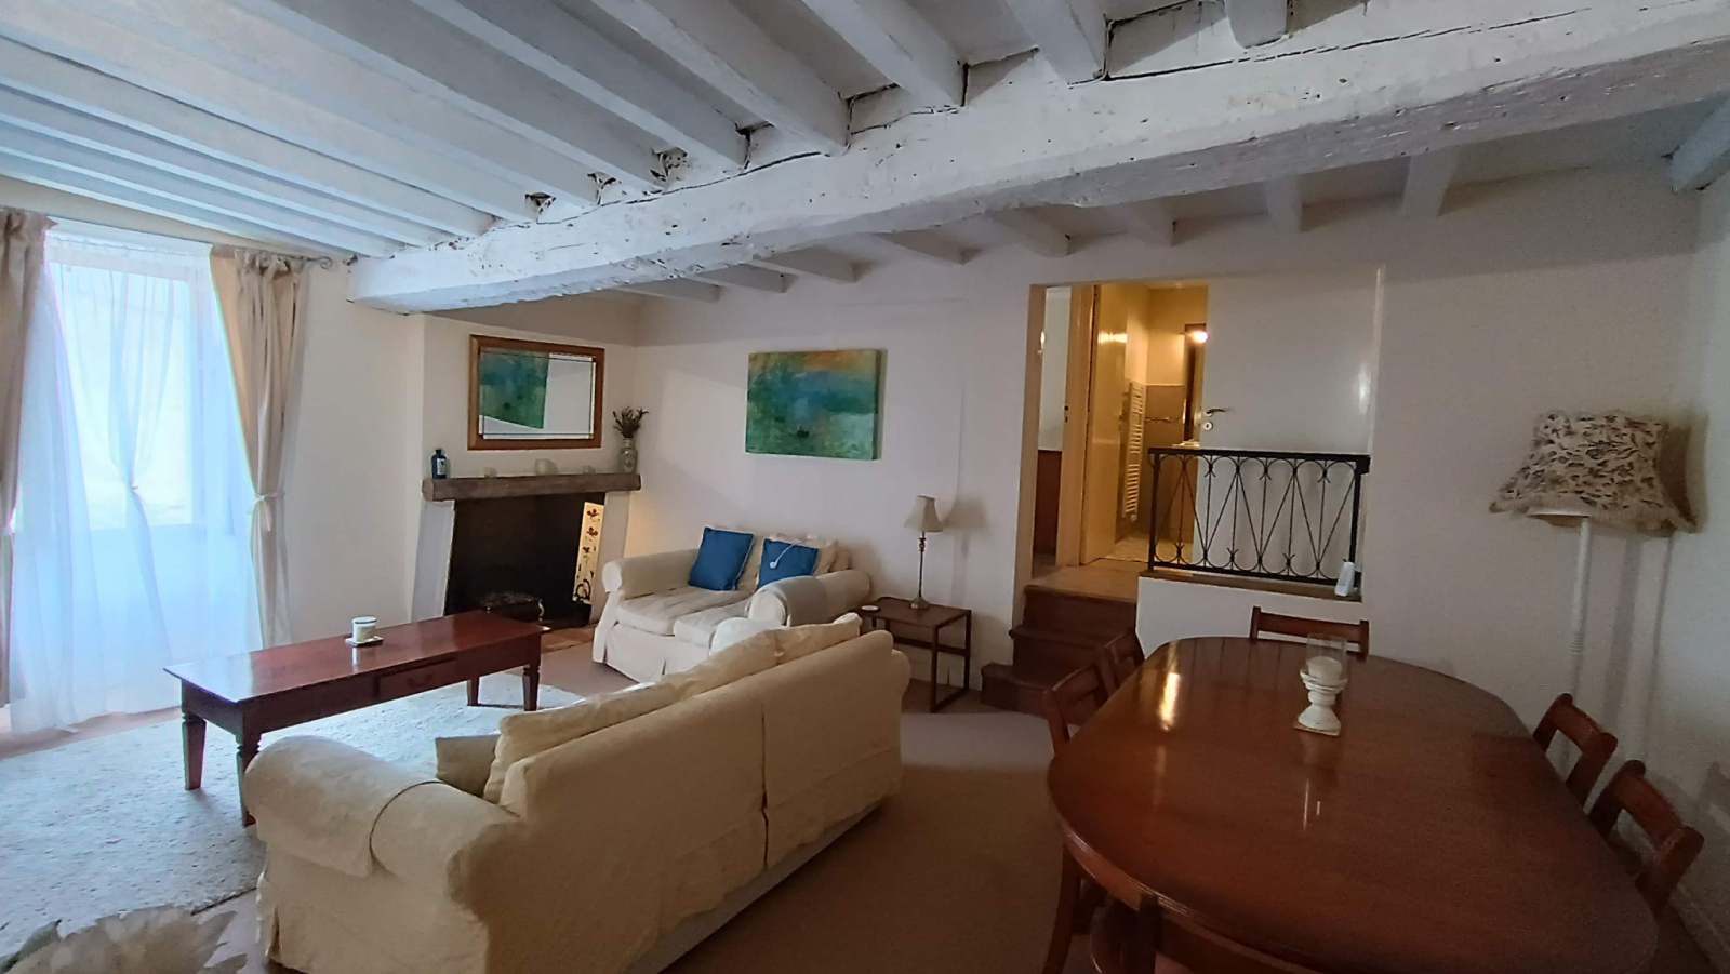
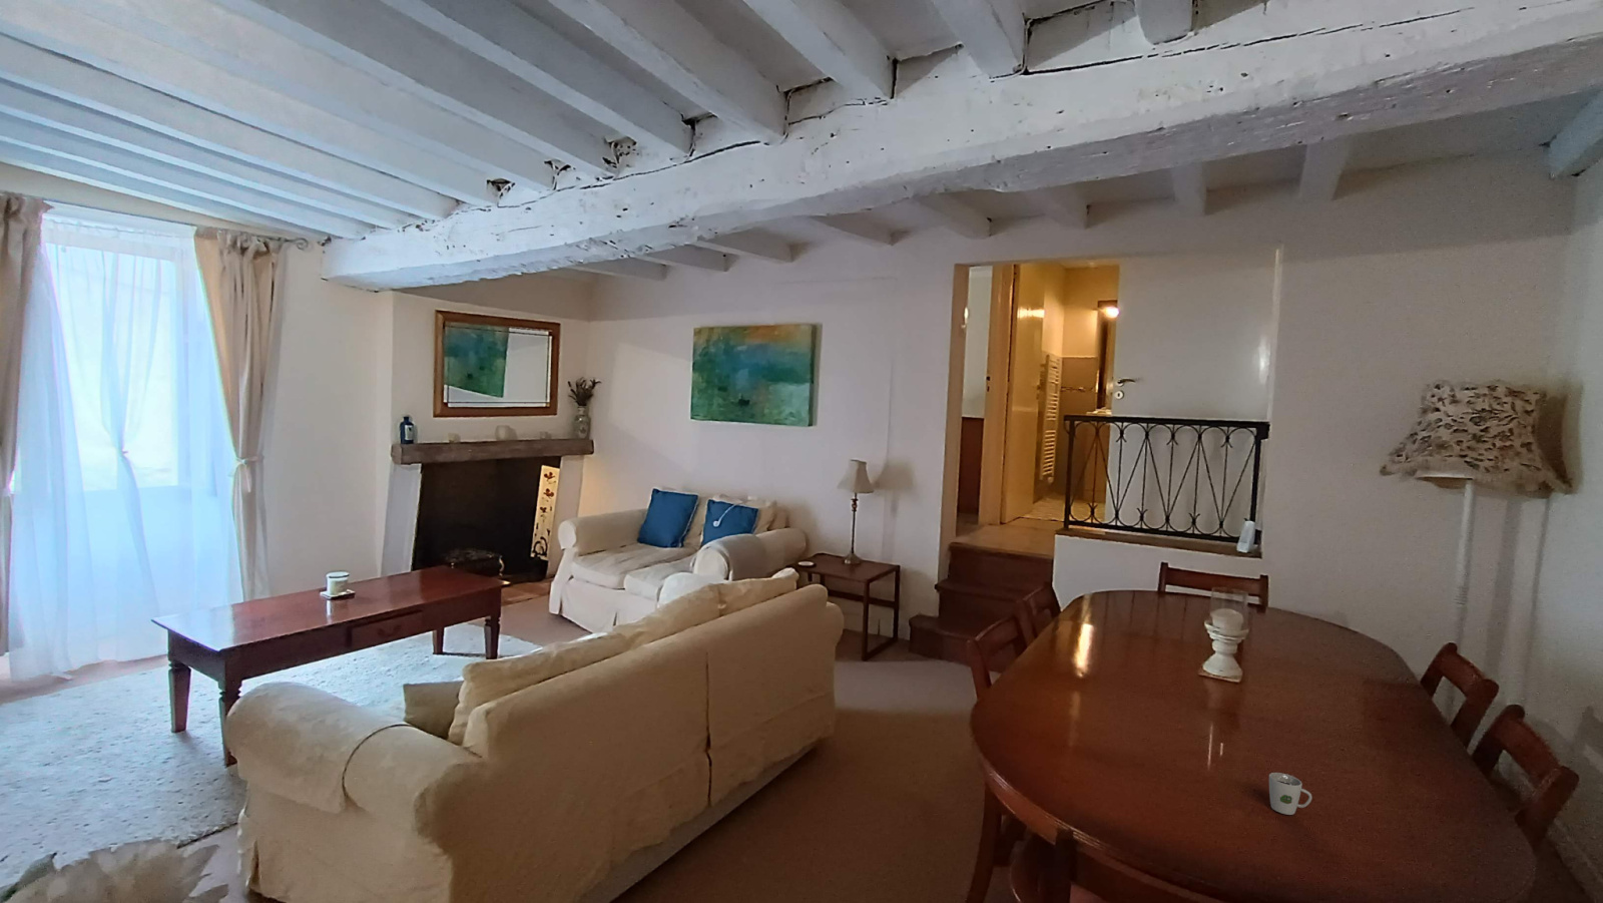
+ cup [1268,772,1312,816]
